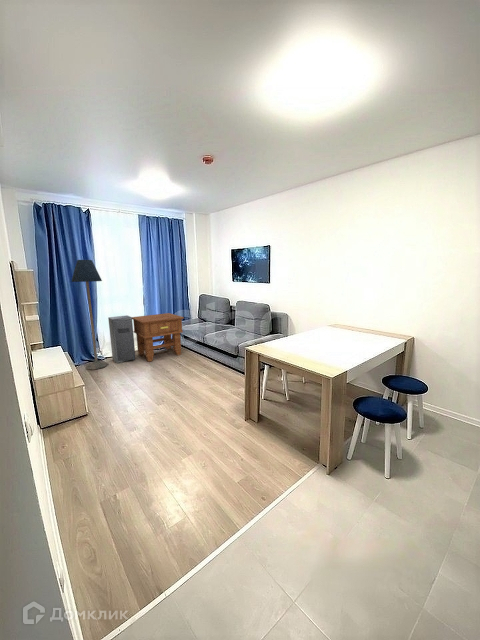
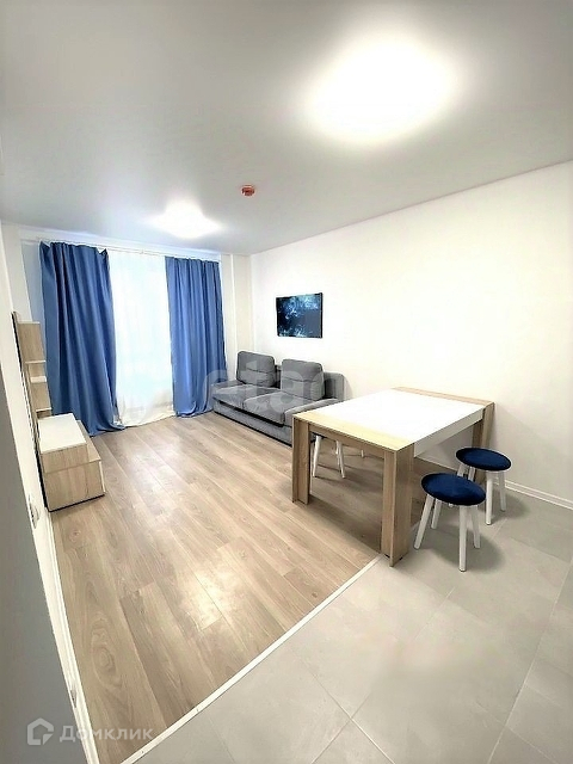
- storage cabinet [107,314,137,364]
- side table [131,312,185,363]
- floor lamp [70,259,109,371]
